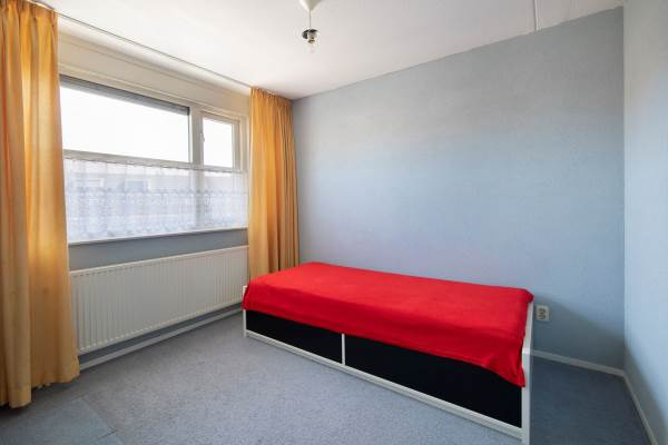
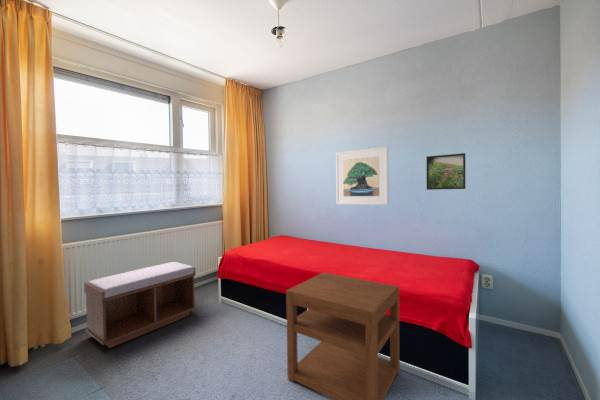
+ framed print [335,146,390,206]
+ bench [83,261,197,349]
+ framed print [425,152,466,191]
+ nightstand [285,271,401,400]
